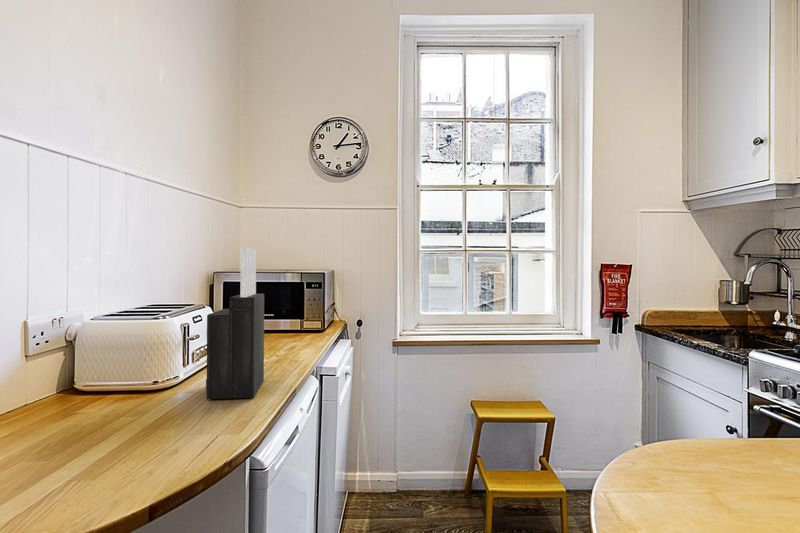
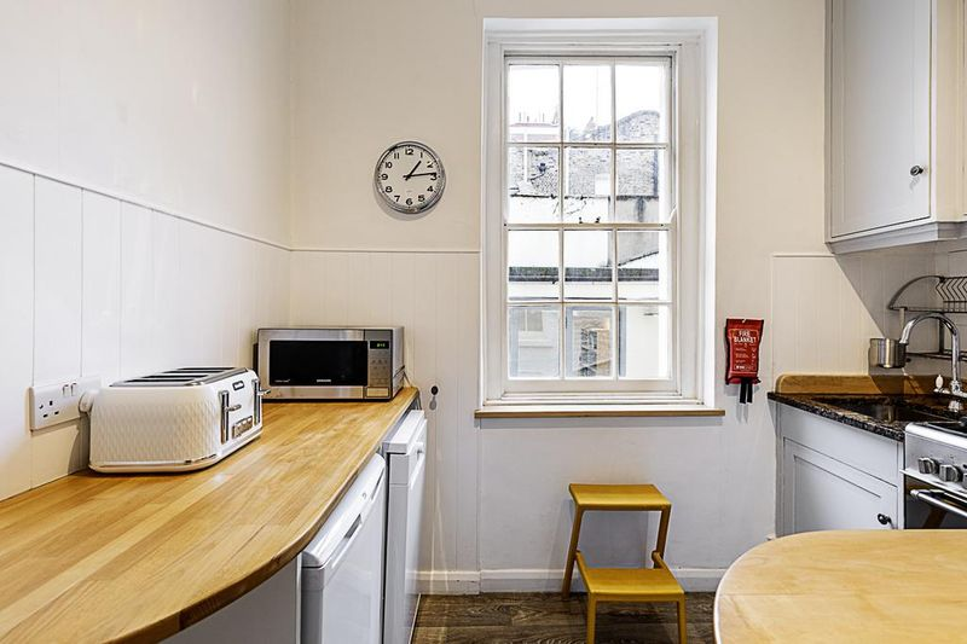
- knife block [205,246,265,400]
